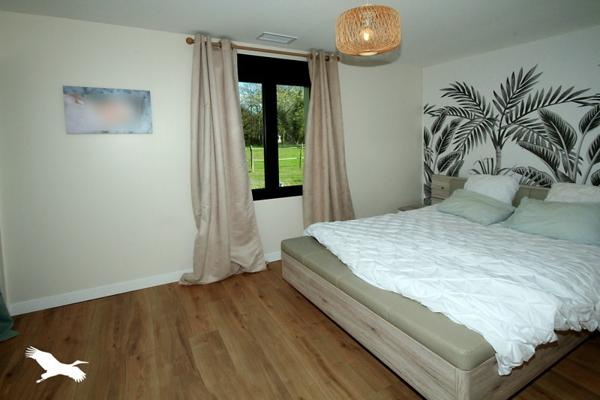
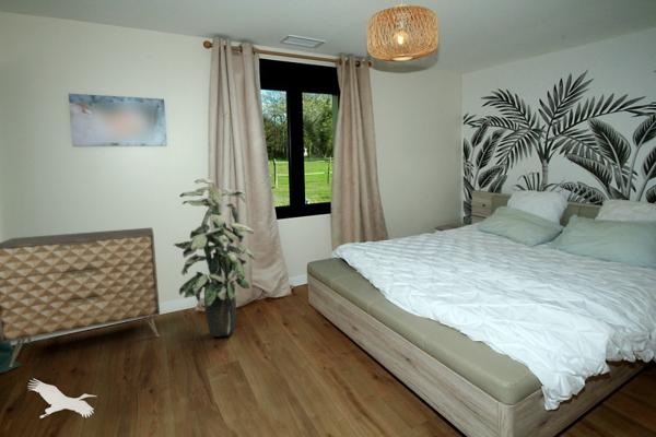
+ indoor plant [173,178,256,338]
+ dresser [0,226,161,368]
